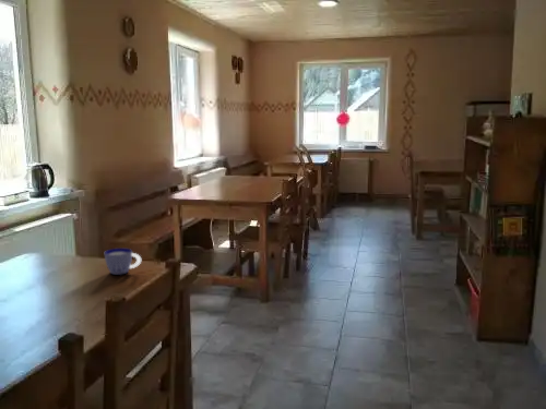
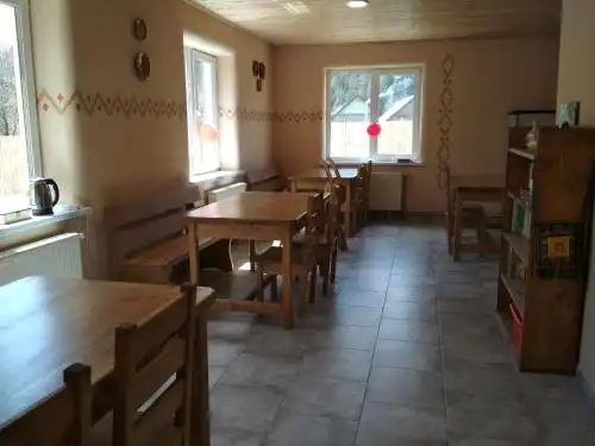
- cup [104,248,142,276]
